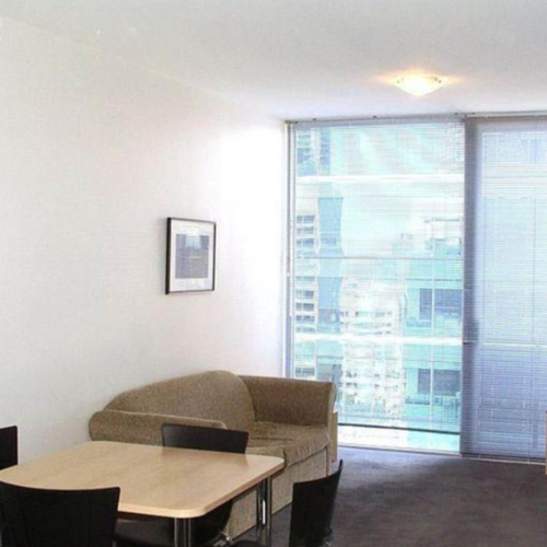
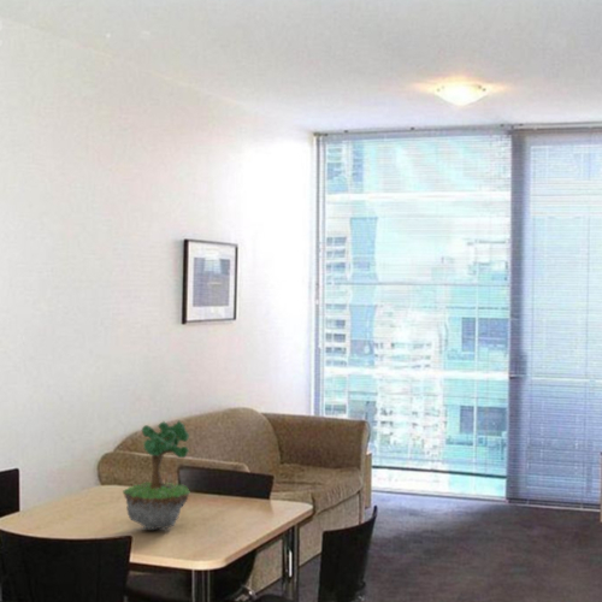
+ plant [122,420,191,531]
